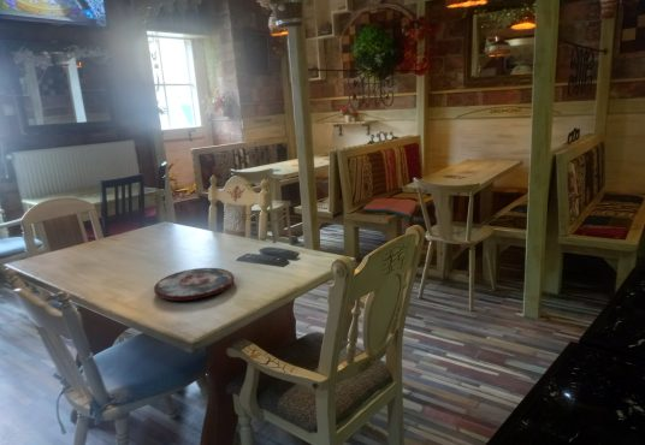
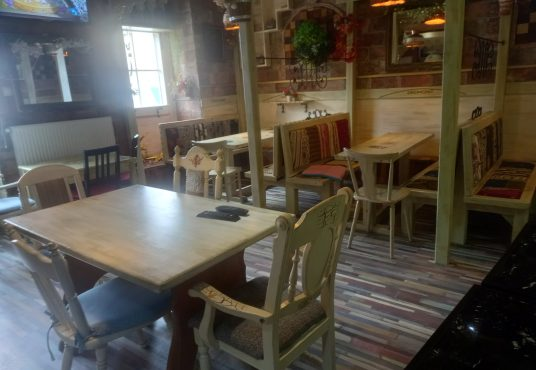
- plate [153,267,236,301]
